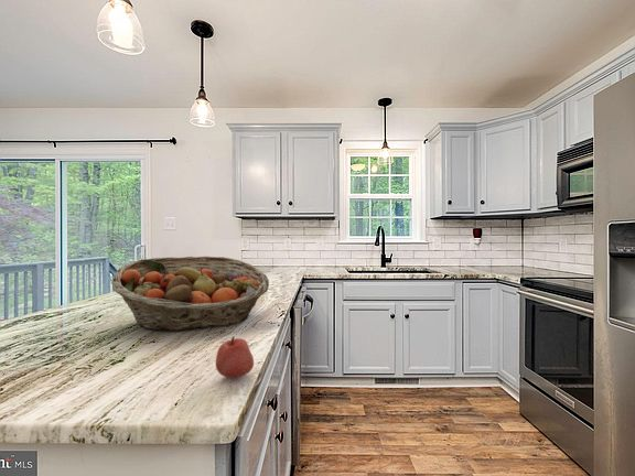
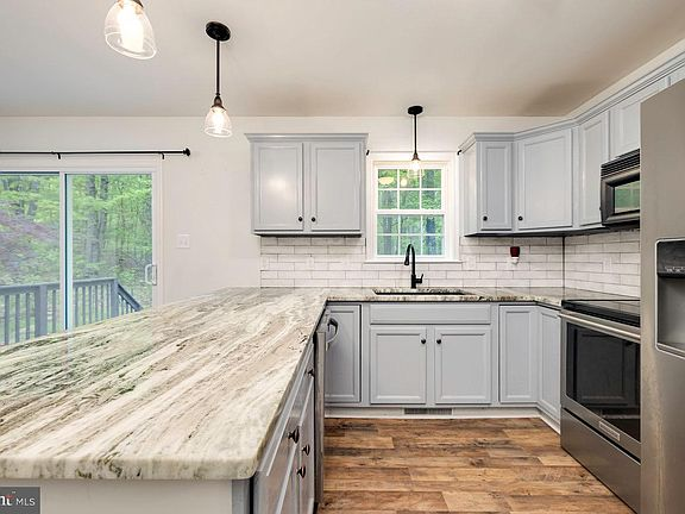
- apple [215,336,255,379]
- fruit basket [110,256,270,333]
